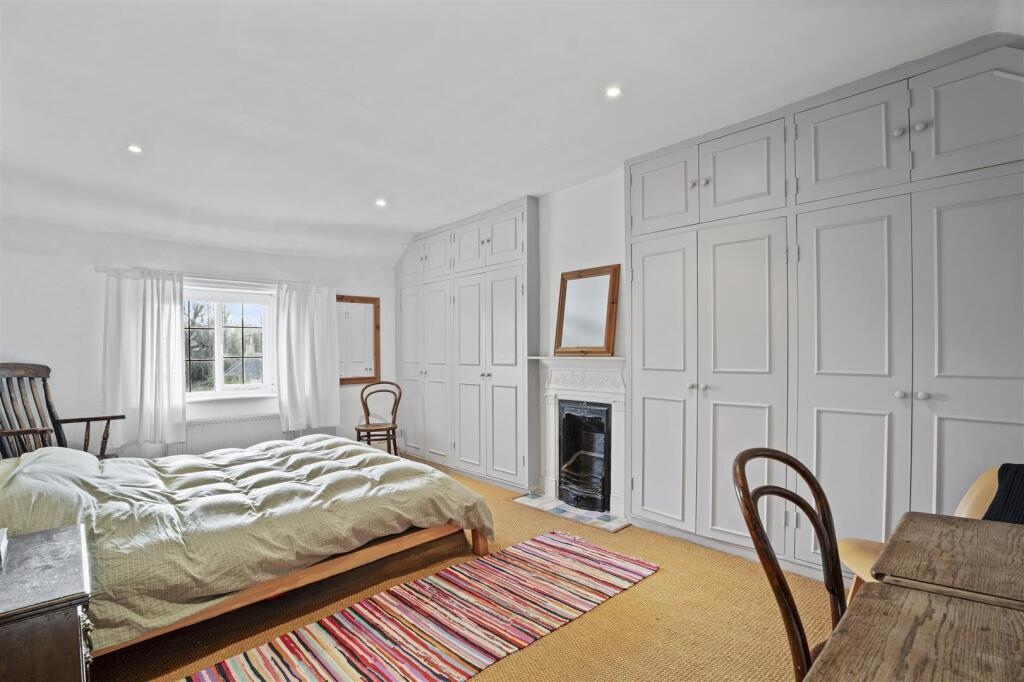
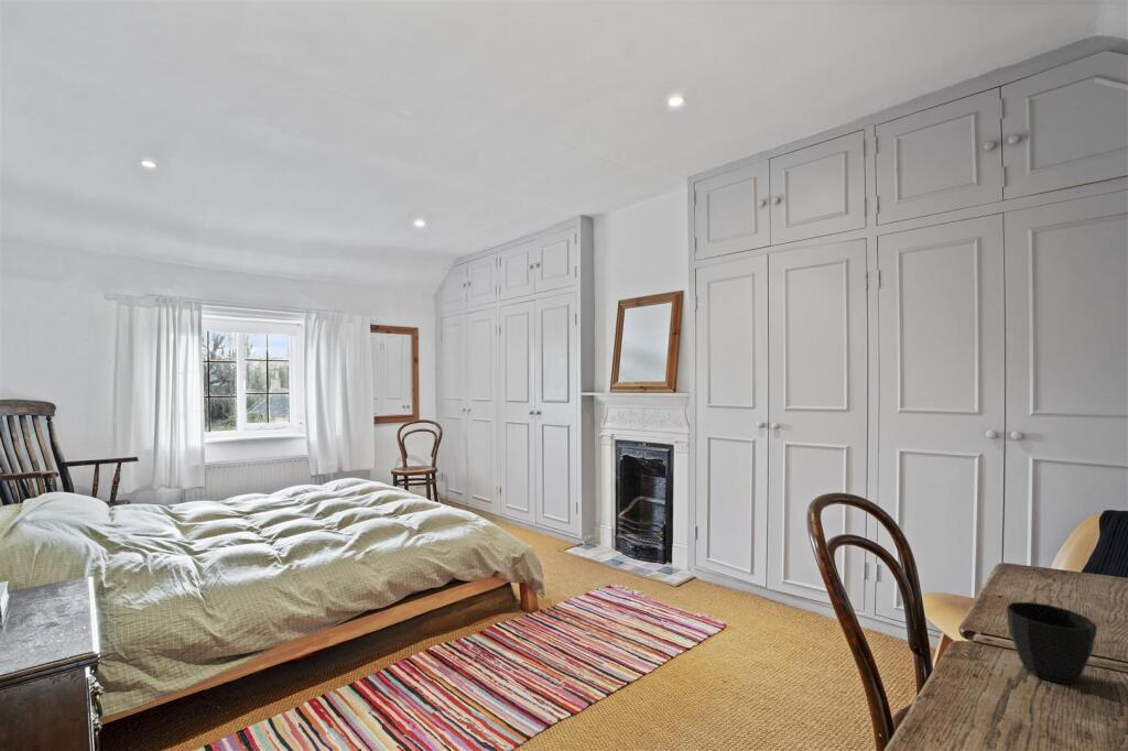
+ cup [1006,601,1098,685]
